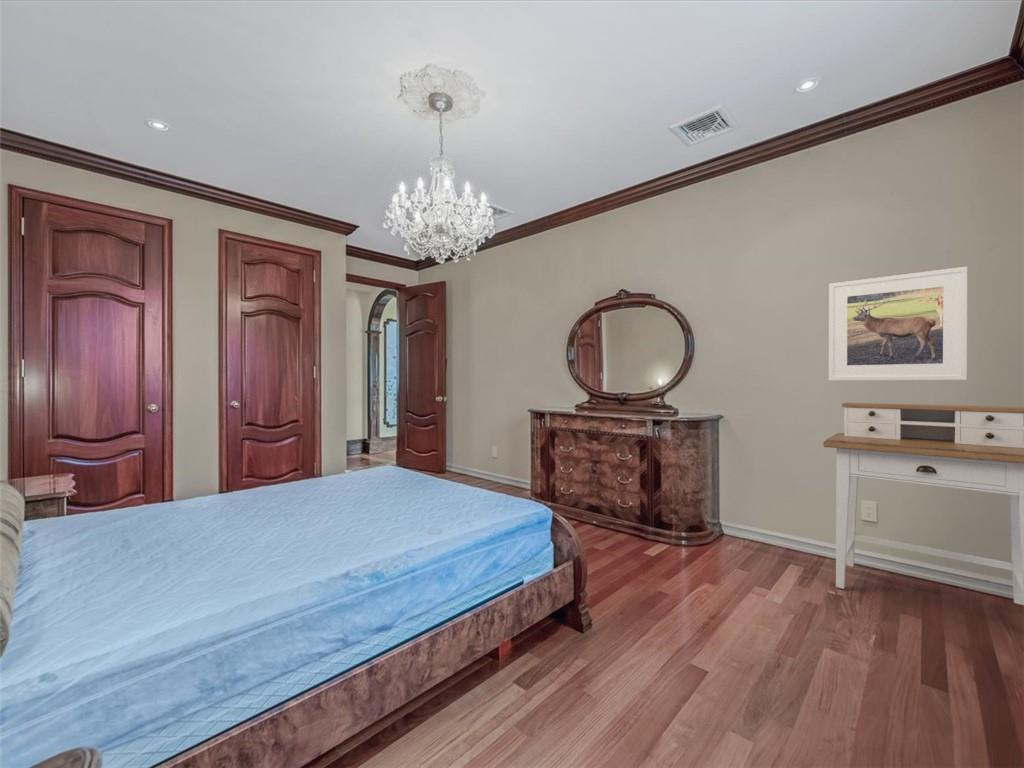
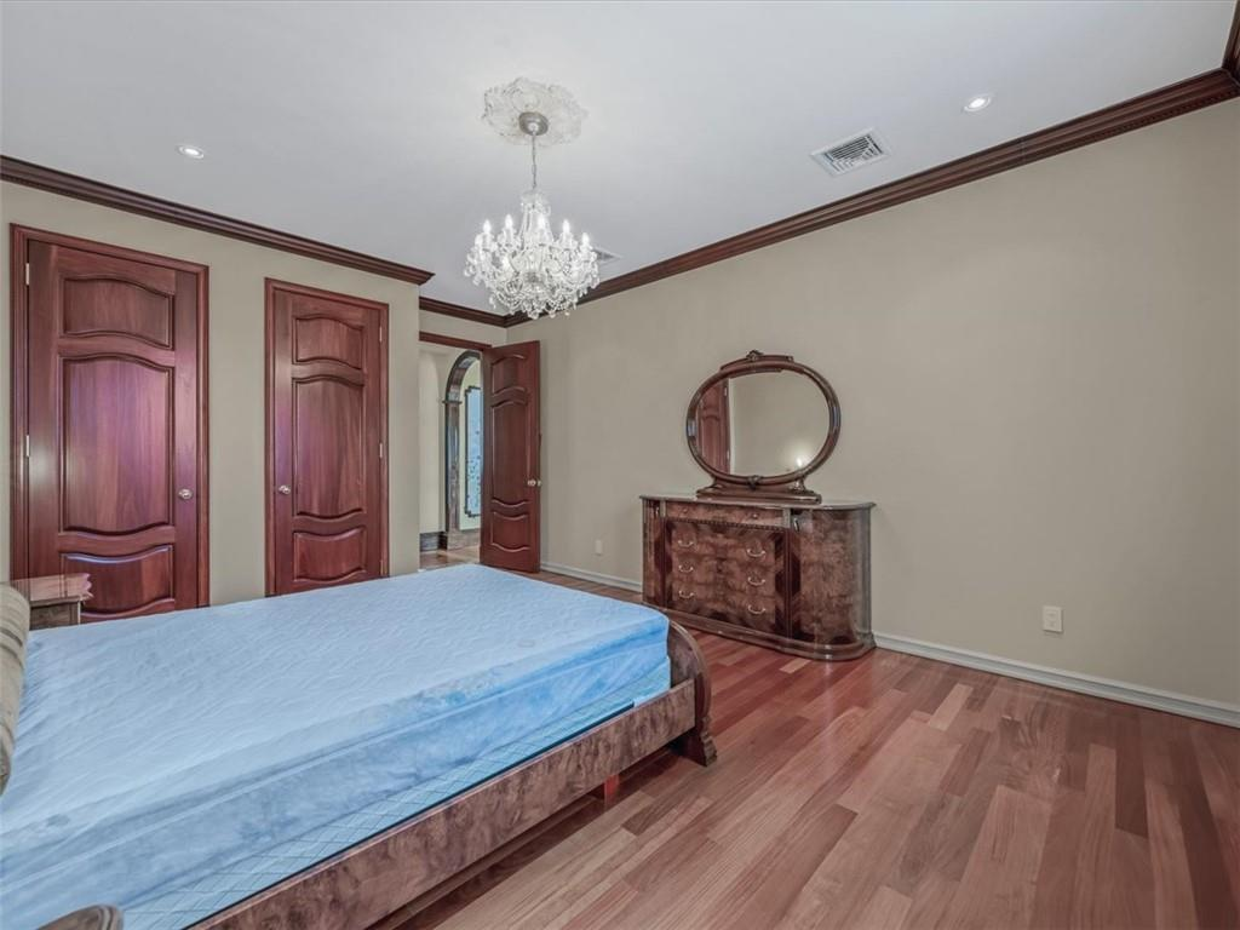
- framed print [828,266,968,381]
- desk [822,402,1024,606]
